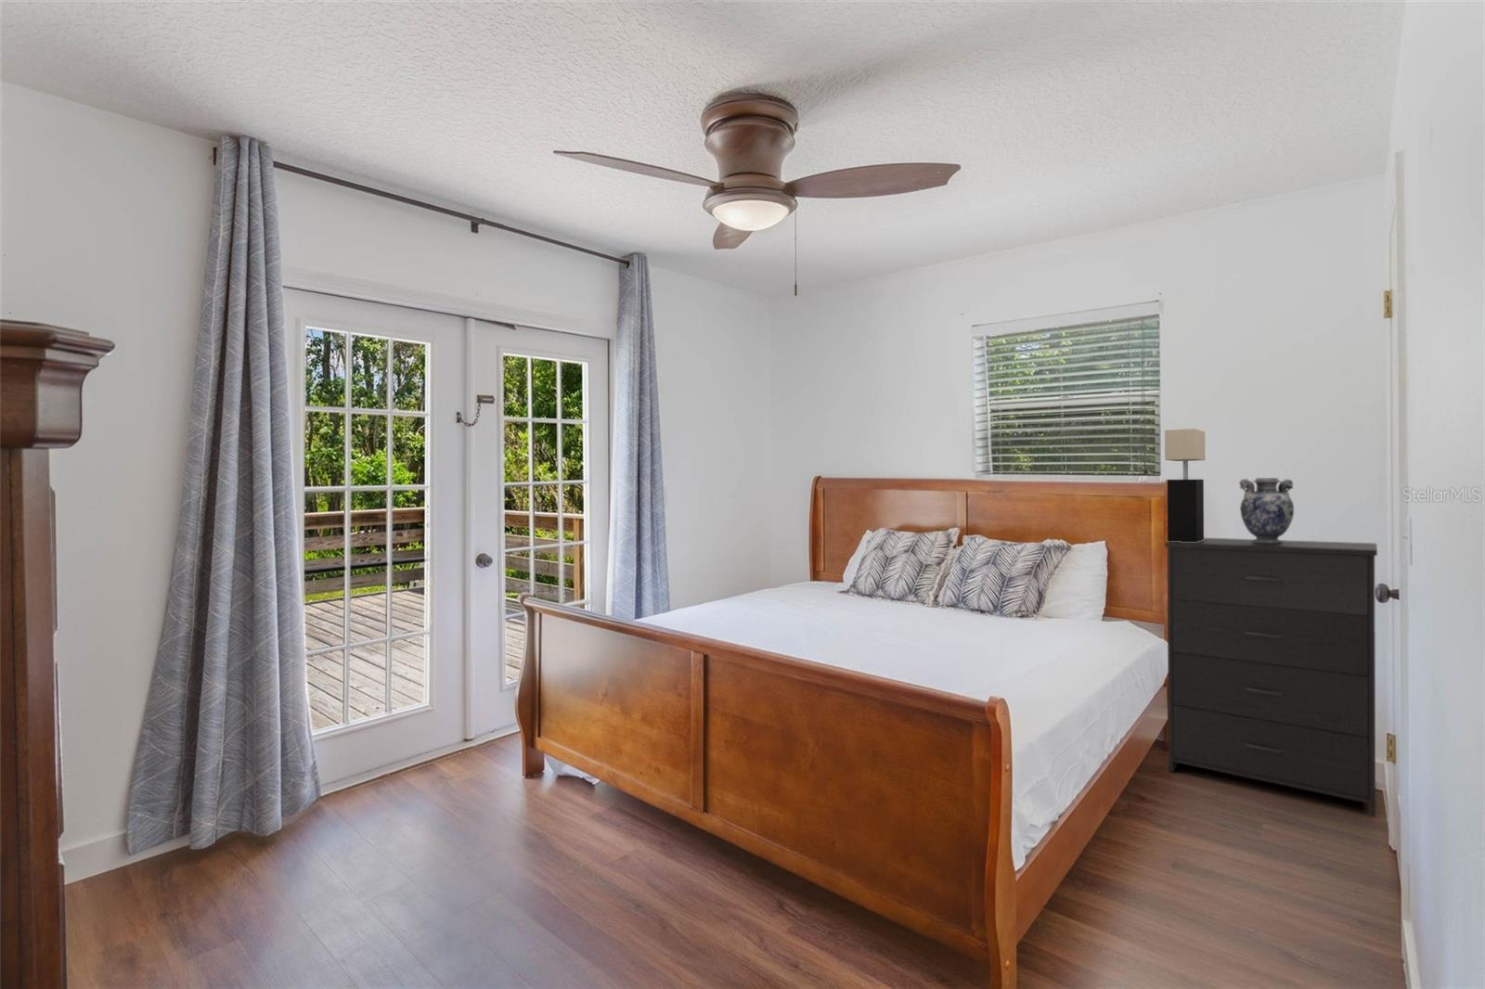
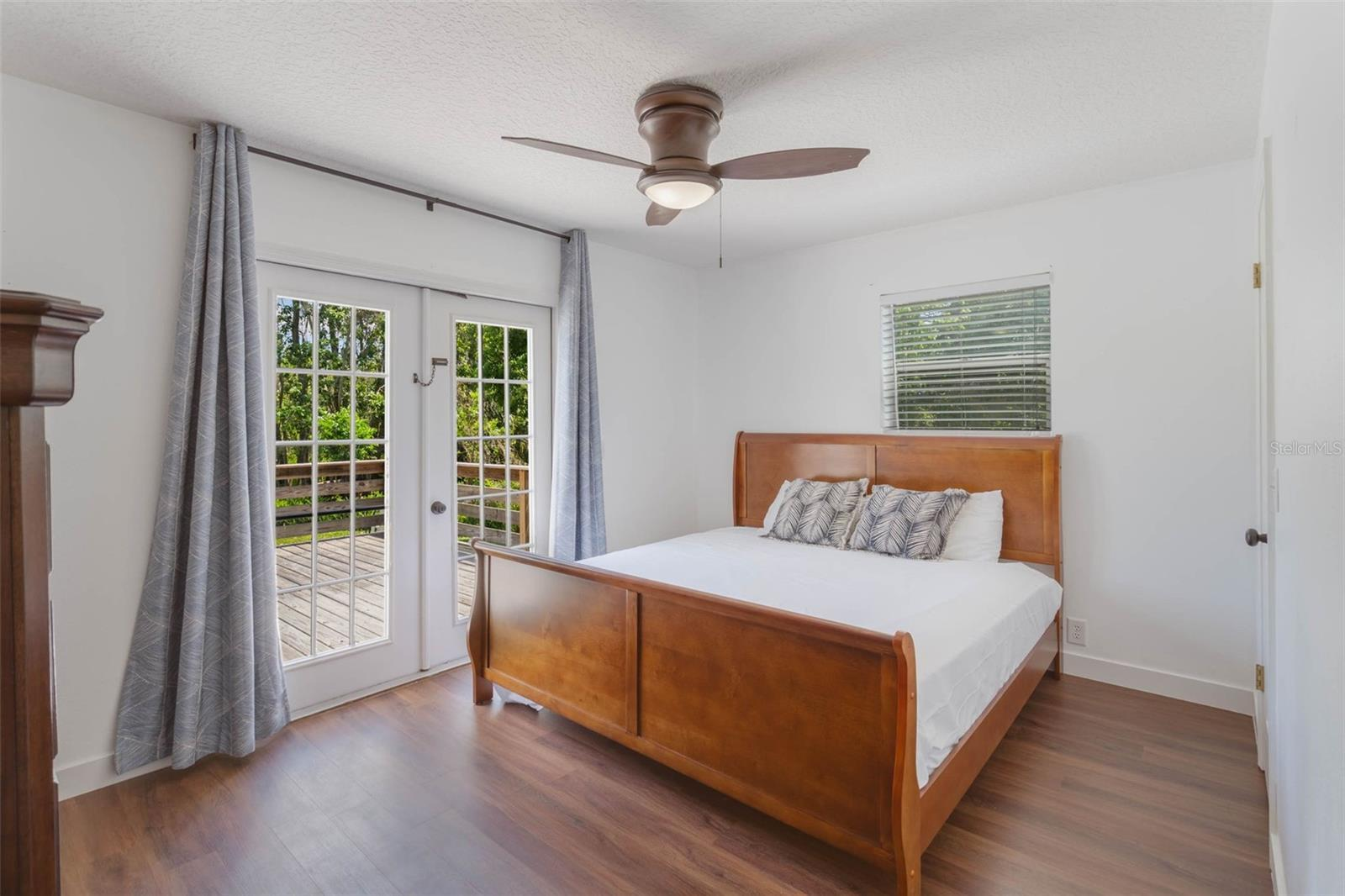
- dresser [1164,538,1378,818]
- decorative vase [1238,477,1295,544]
- table lamp [1164,427,1206,542]
